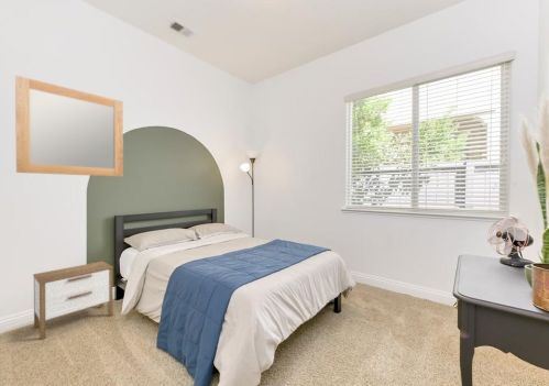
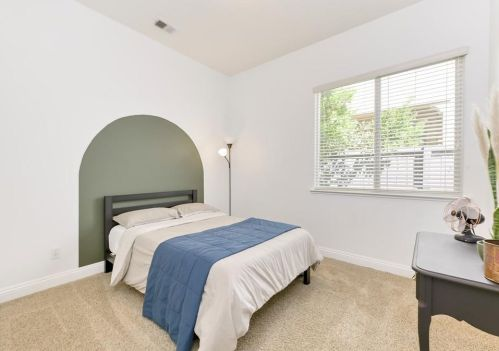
- home mirror [14,75,124,178]
- nightstand [32,261,114,340]
